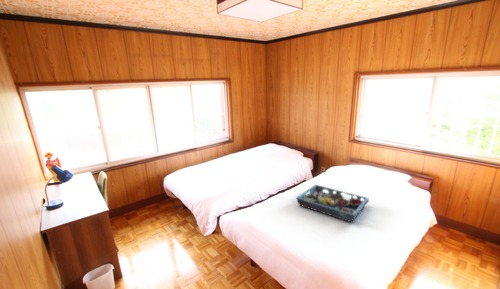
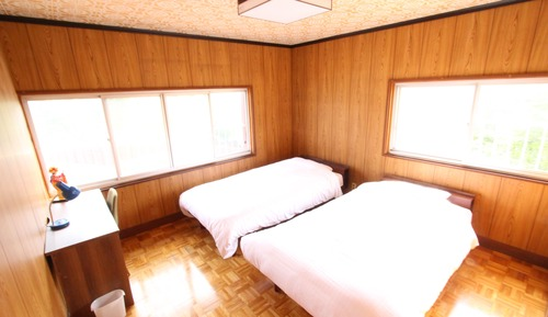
- serving tray [295,184,370,223]
